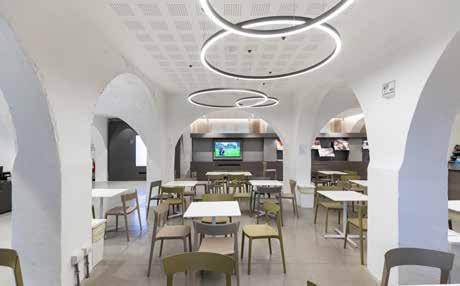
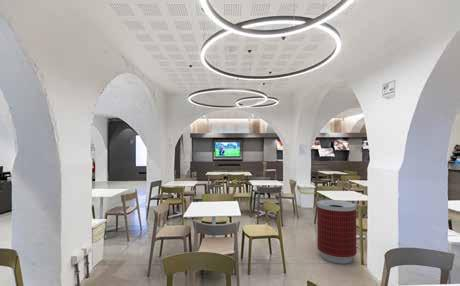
+ trash can [316,199,357,265]
